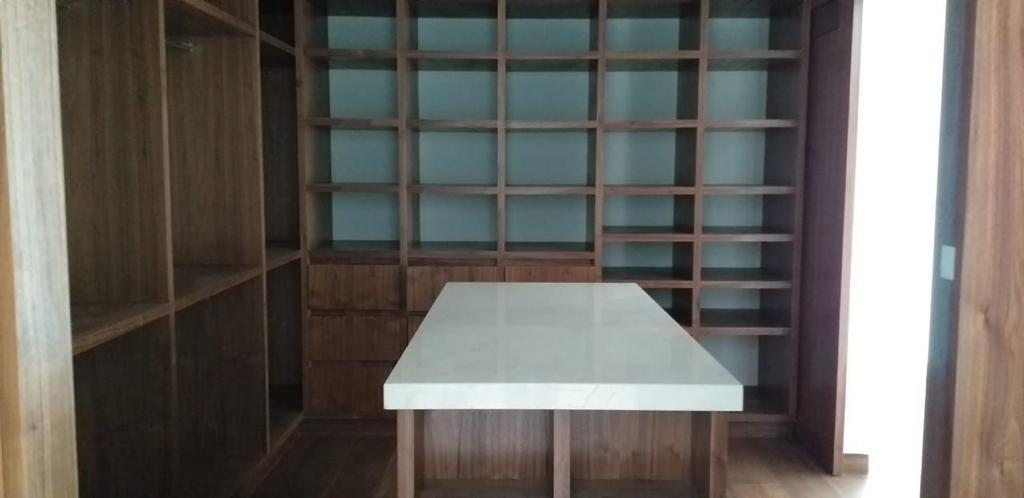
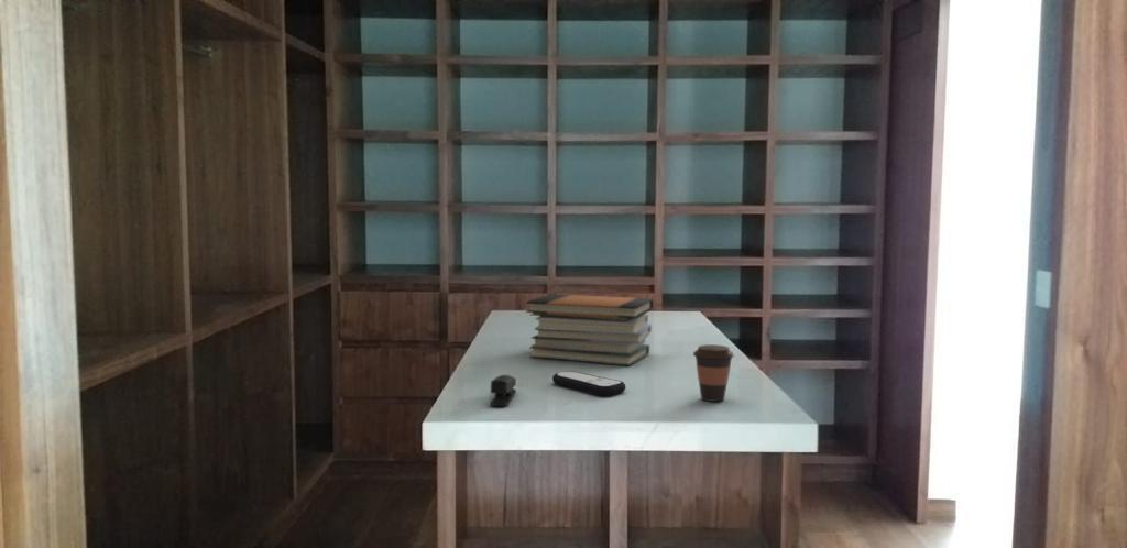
+ remote control [551,370,627,397]
+ stapler [489,374,517,407]
+ book stack [525,293,655,366]
+ coffee cup [692,343,735,403]
